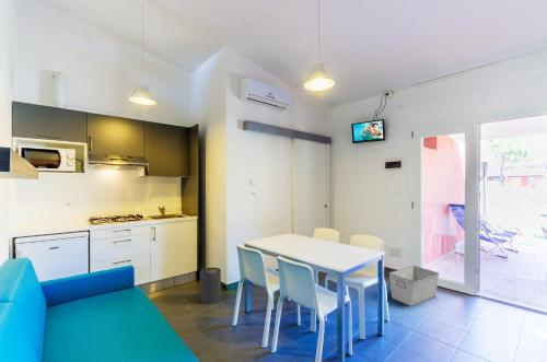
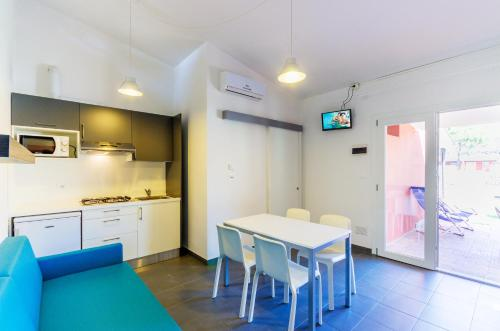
- trash can [199,267,222,305]
- storage bin [388,265,440,307]
